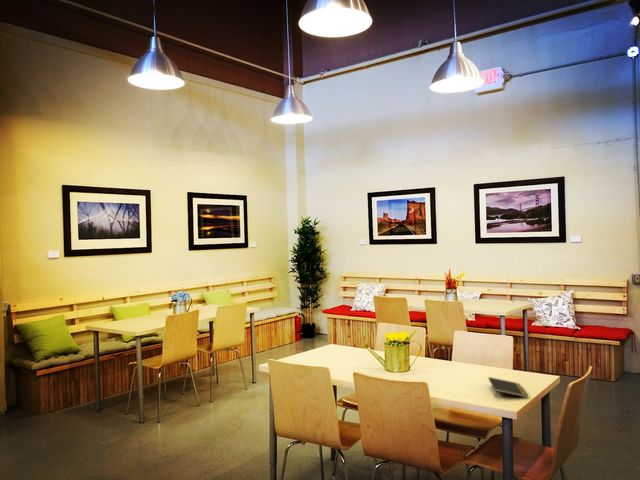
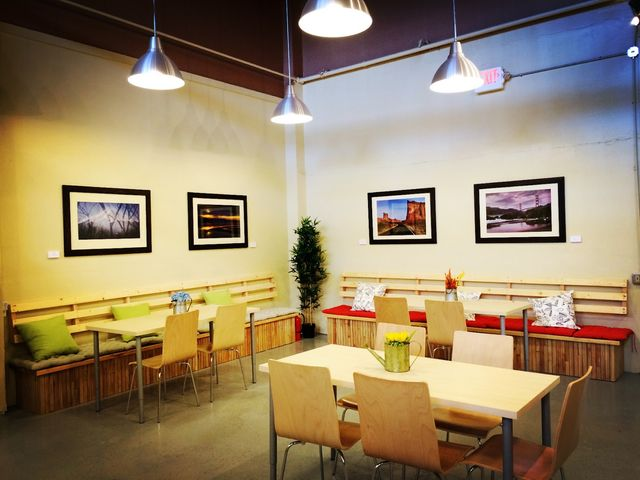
- notepad [487,376,529,399]
